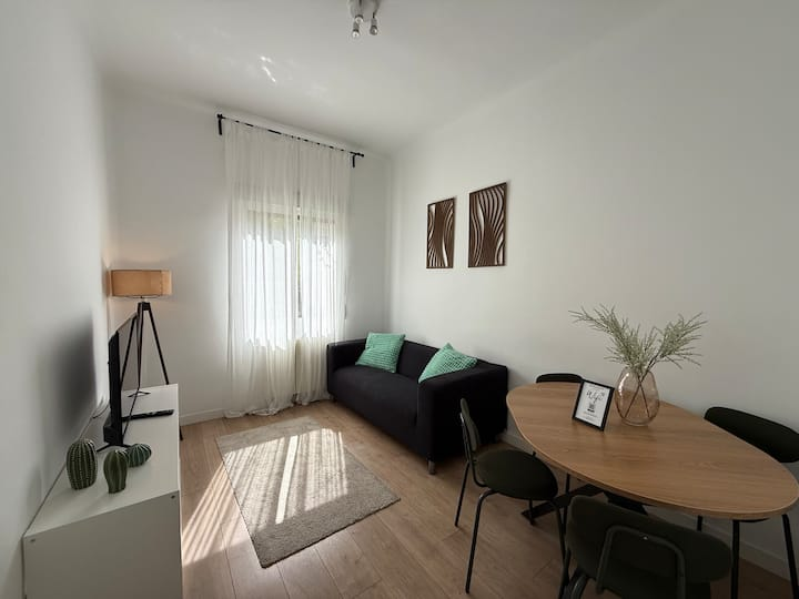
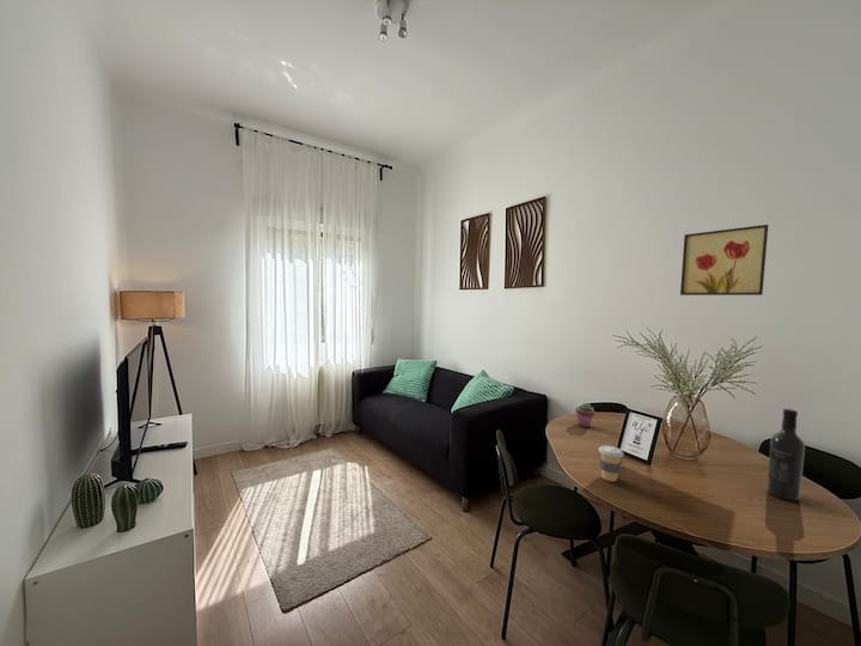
+ potted succulent [574,402,596,428]
+ wall art [679,224,769,297]
+ coffee cup [598,444,625,482]
+ wine bottle [765,408,806,501]
